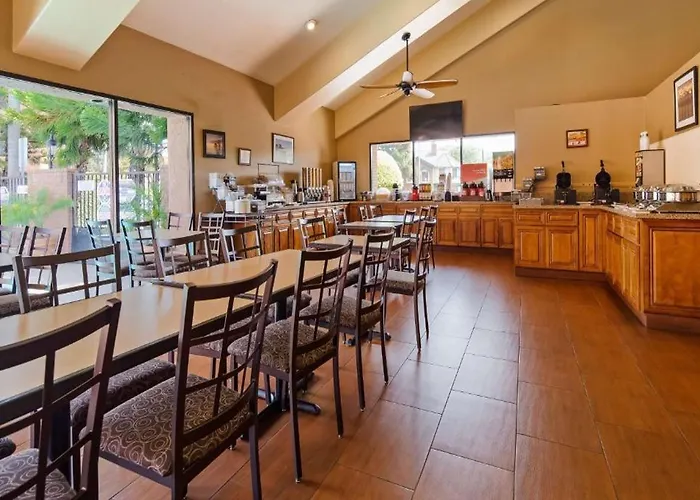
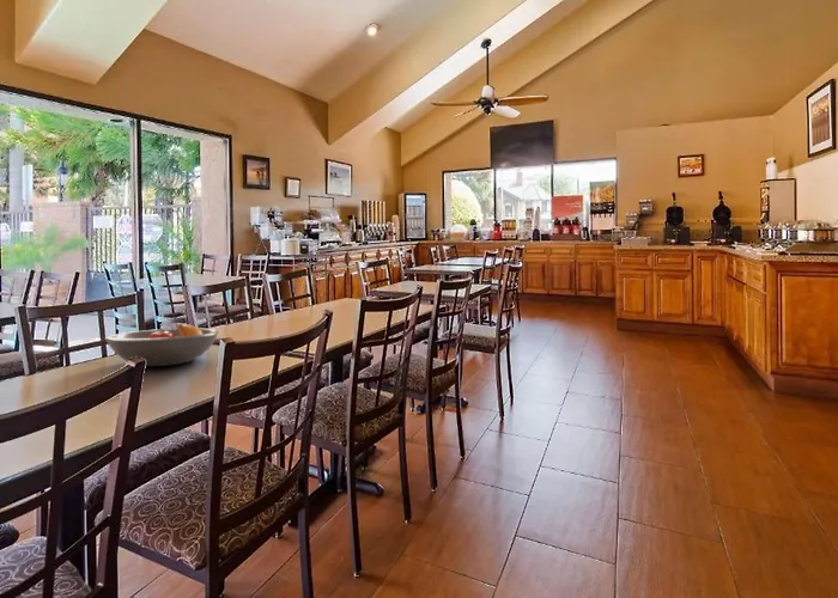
+ fruit bowl [104,322,220,367]
